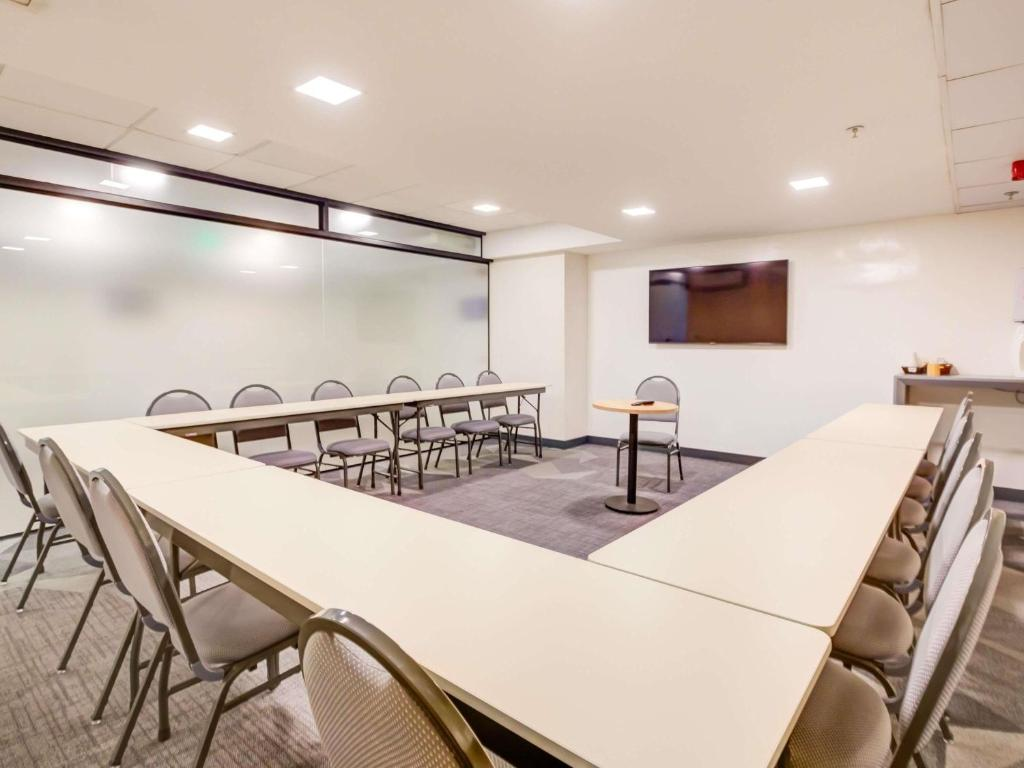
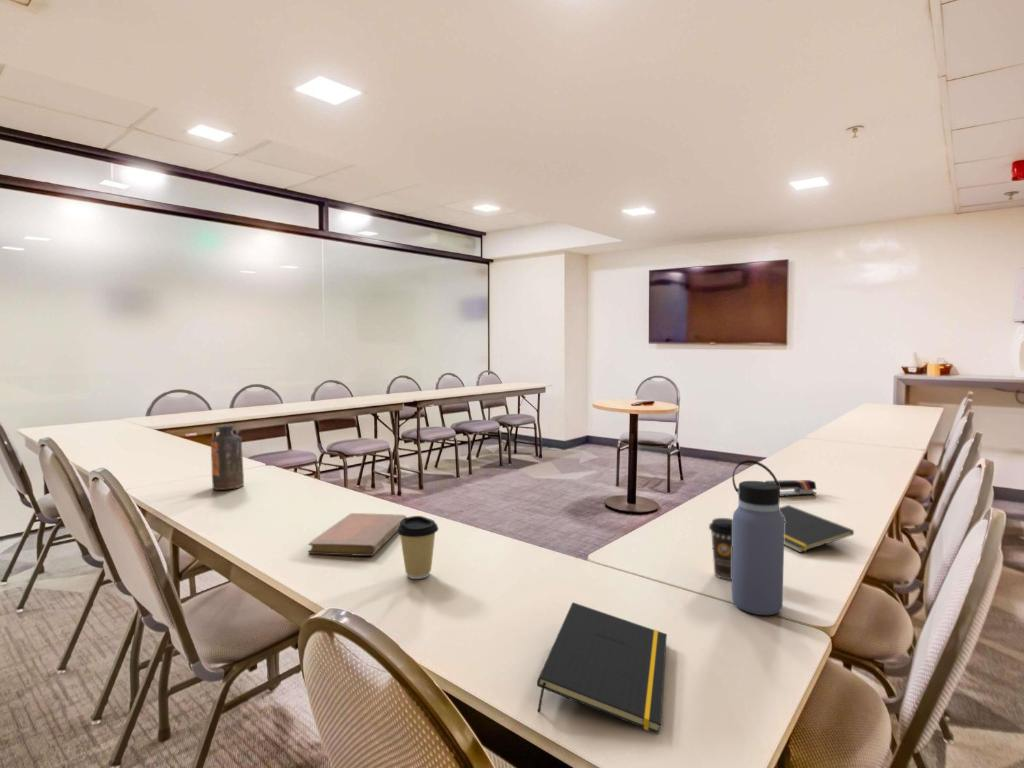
+ stapler [764,479,817,498]
+ bottle [210,423,245,491]
+ coffee cup [708,517,733,581]
+ coffee cup [396,515,439,580]
+ notebook [307,512,407,557]
+ notepad [779,504,855,553]
+ water bottle [731,459,785,616]
+ notepad [536,601,668,735]
